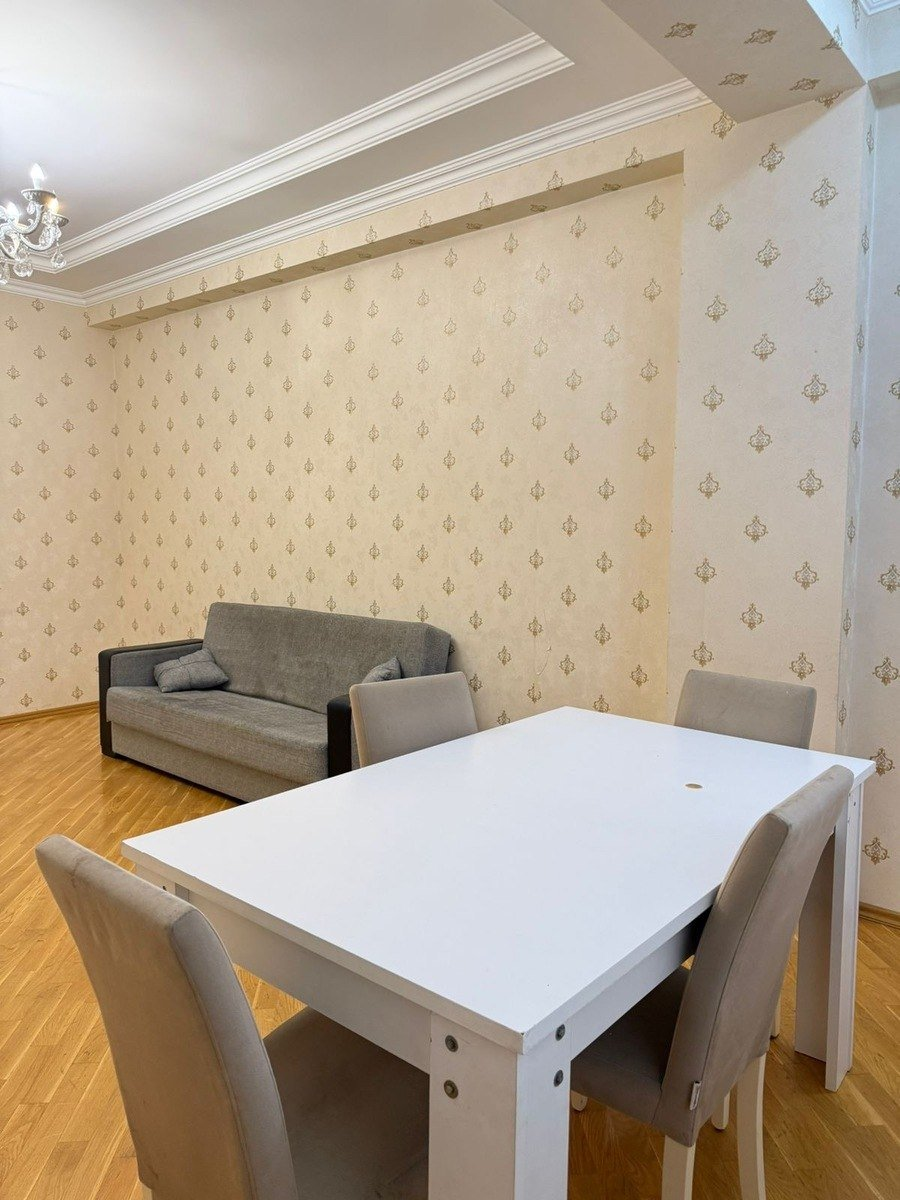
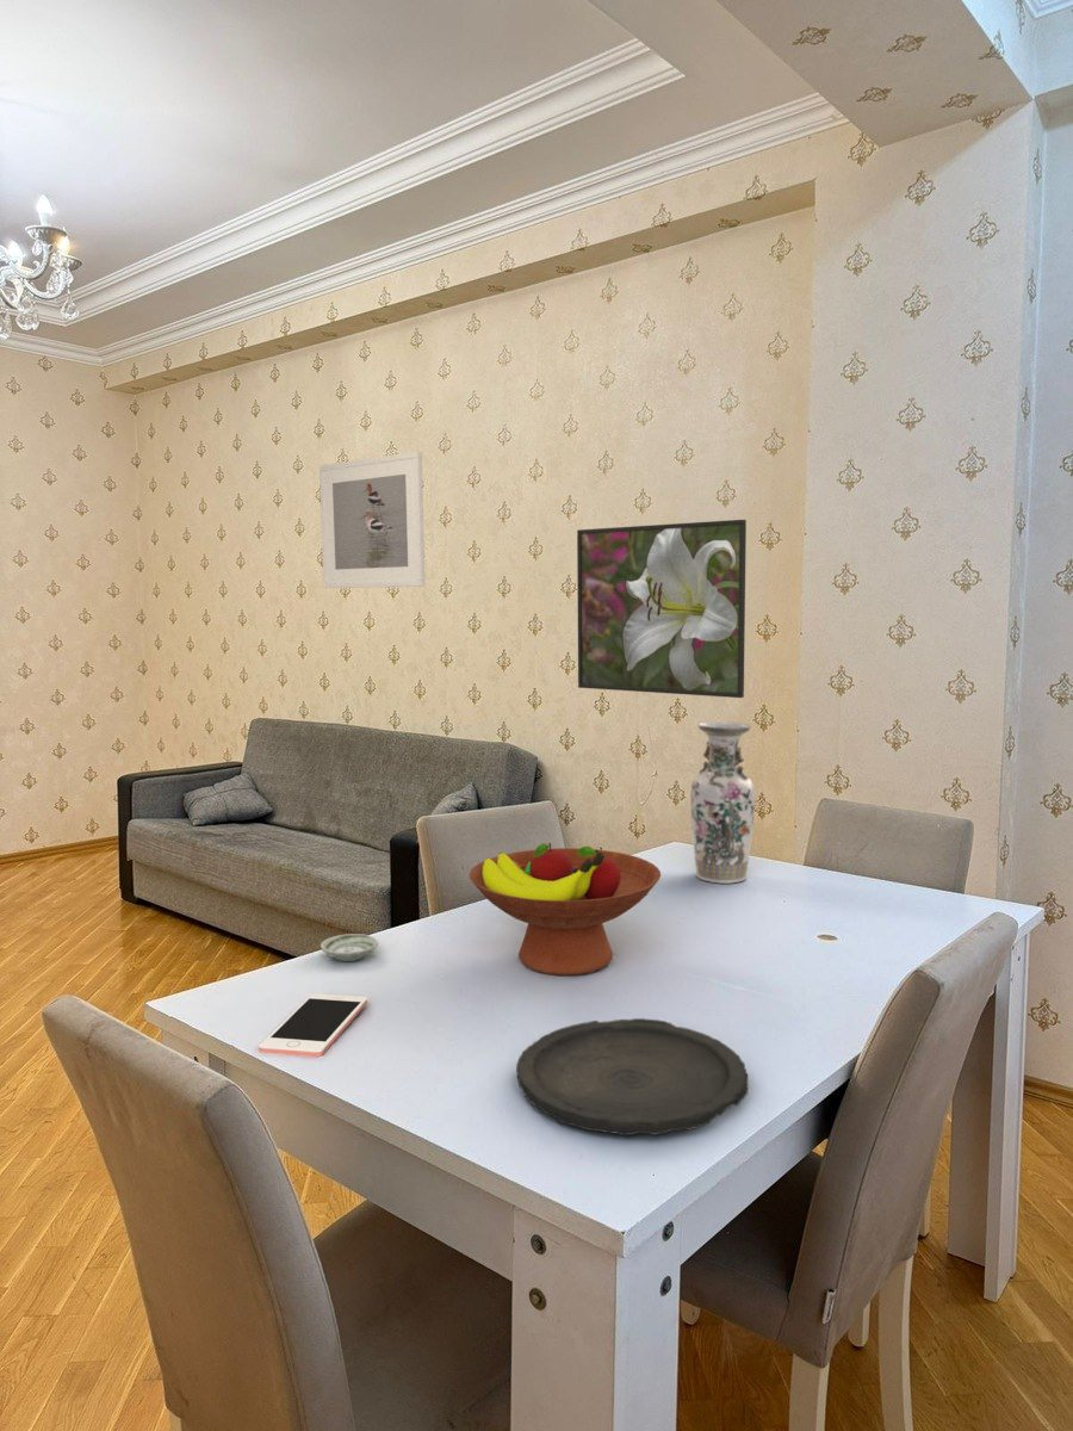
+ vase [689,720,757,885]
+ cell phone [258,992,368,1058]
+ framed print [576,519,748,699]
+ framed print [318,451,426,589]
+ saucer [320,933,379,962]
+ fruit bowl [469,842,662,977]
+ plate [515,1017,750,1138]
